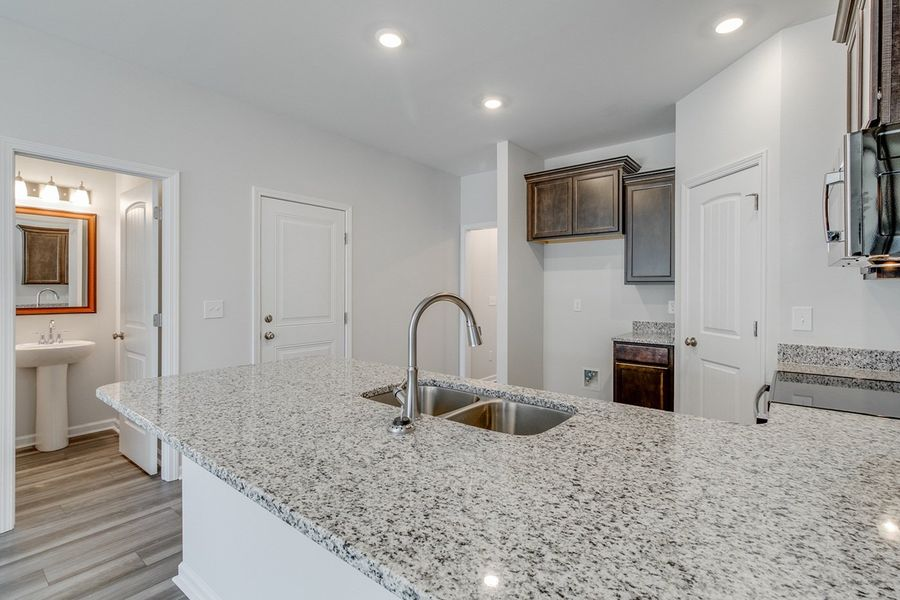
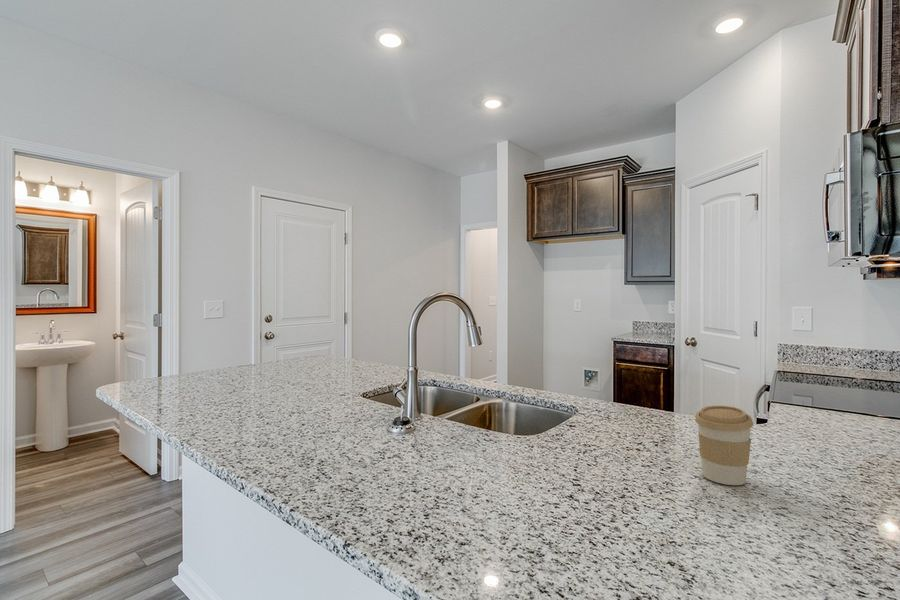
+ coffee cup [694,405,754,486]
